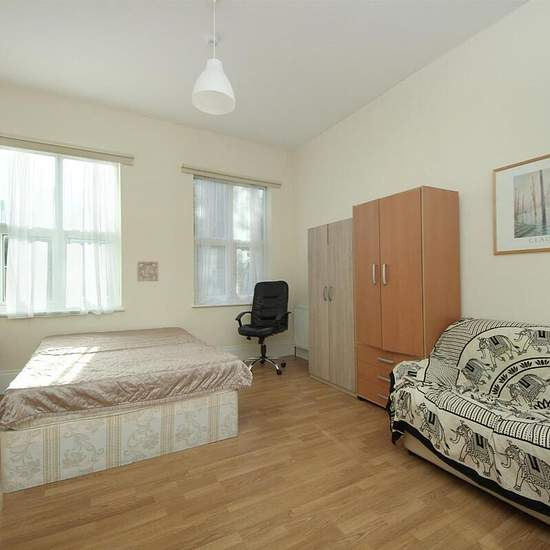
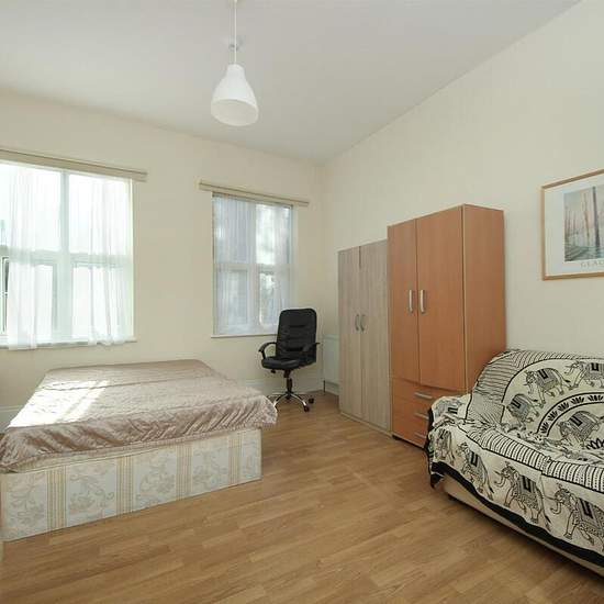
- wall ornament [136,260,159,282]
